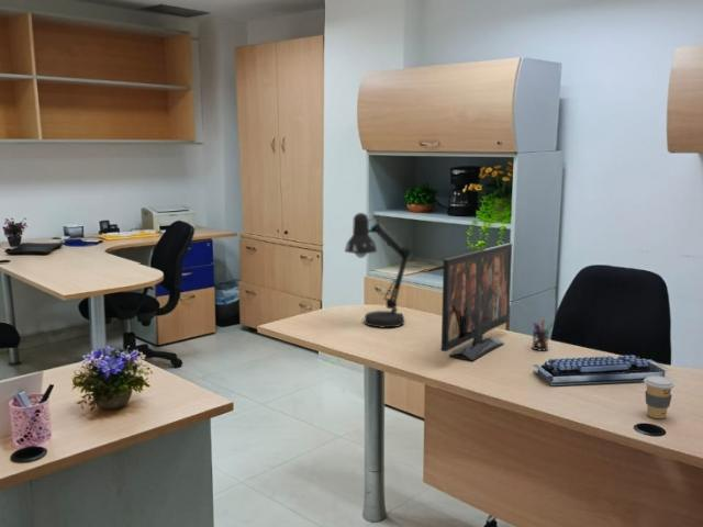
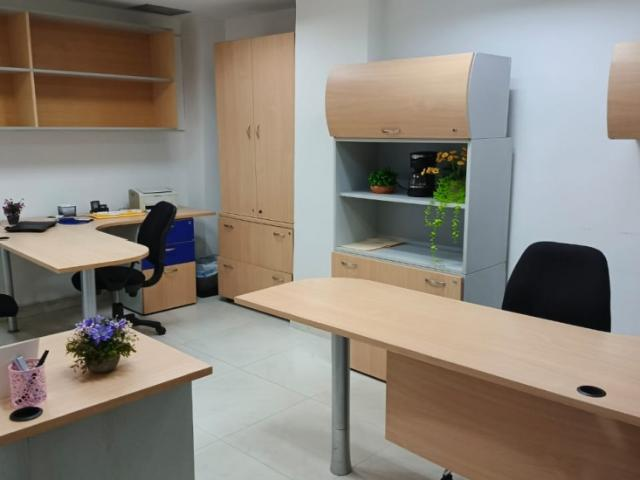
- coffee cup [643,377,676,419]
- desk lamp [344,212,412,329]
- computer keyboard [533,355,672,386]
- flat panel tv [440,243,513,362]
- pen holder [531,317,555,351]
